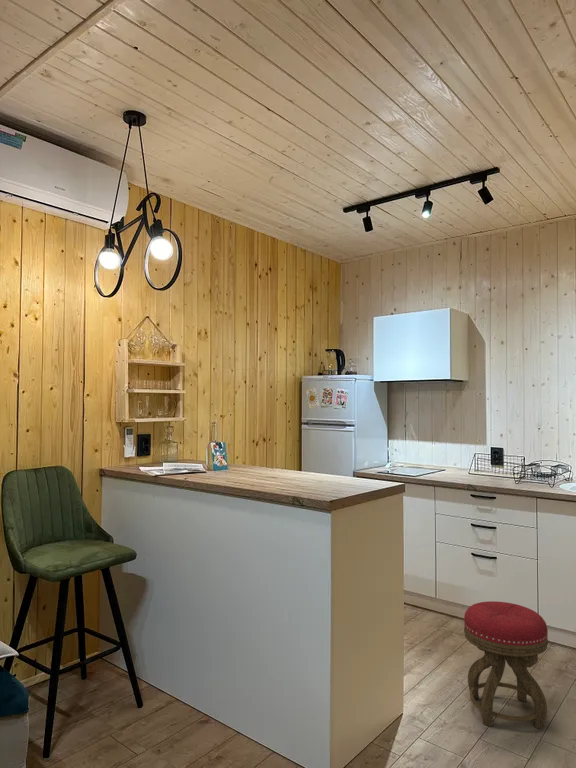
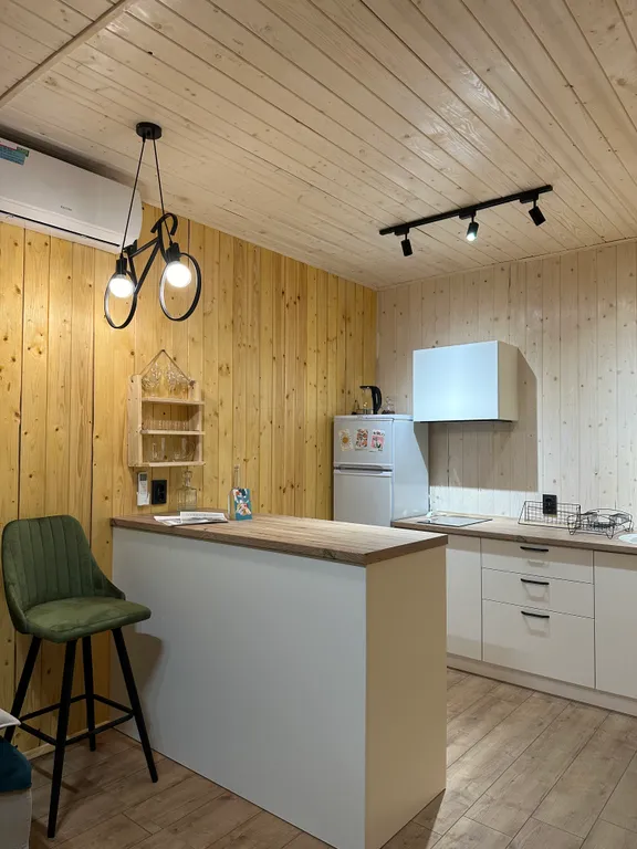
- stool [463,600,549,730]
